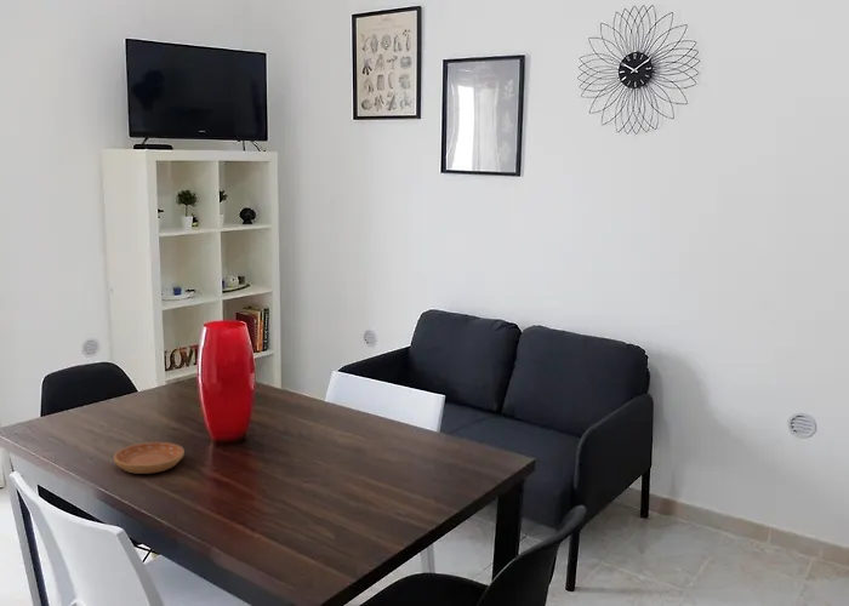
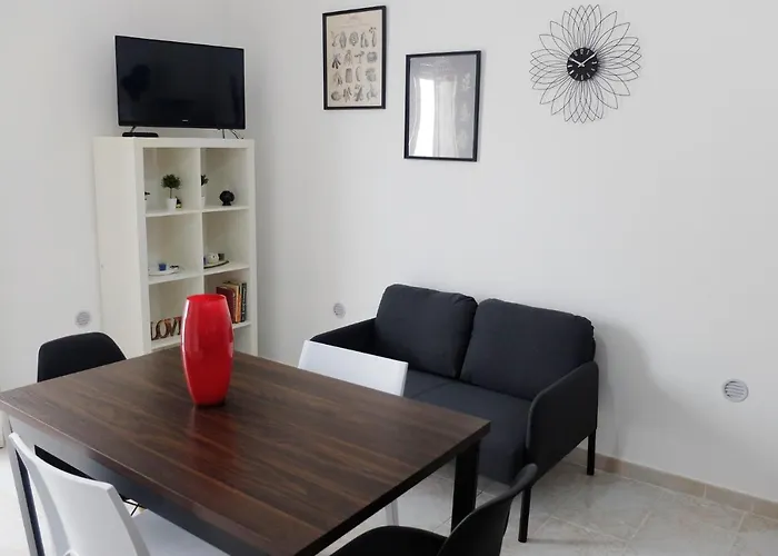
- saucer [113,441,186,475]
